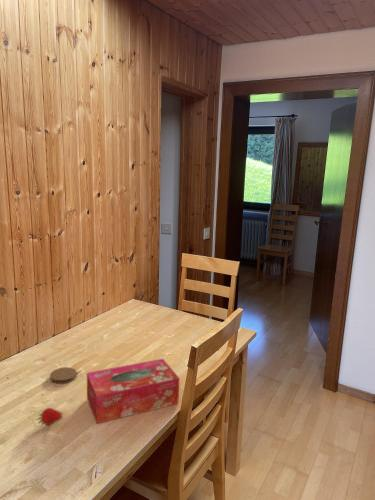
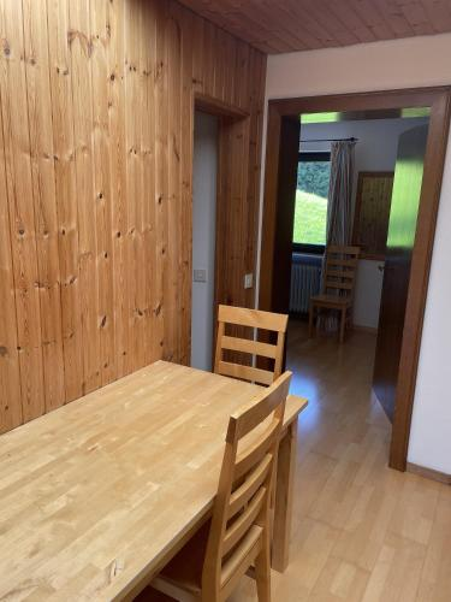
- tissue box [86,358,180,424]
- coaster [49,366,78,385]
- fruit [36,407,64,426]
